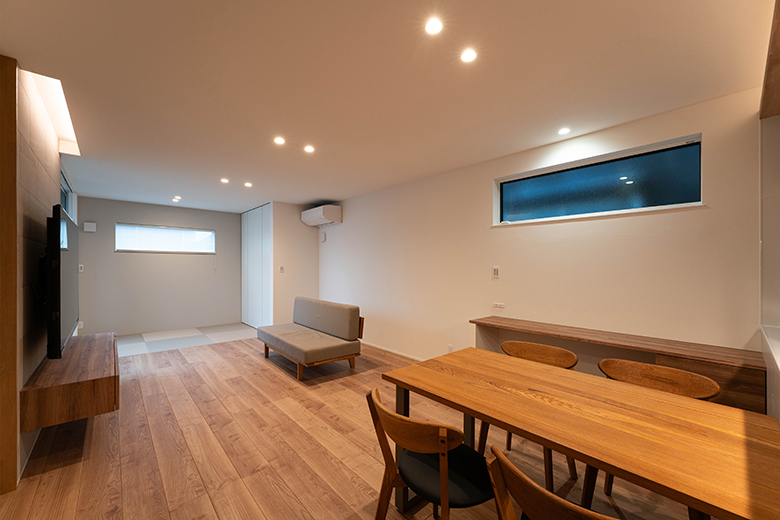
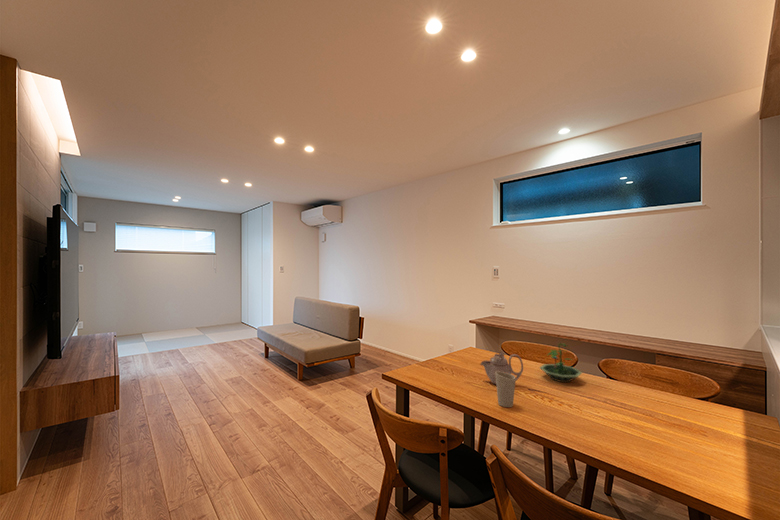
+ terrarium [538,342,584,383]
+ cup [495,371,516,408]
+ teapot [480,350,524,385]
